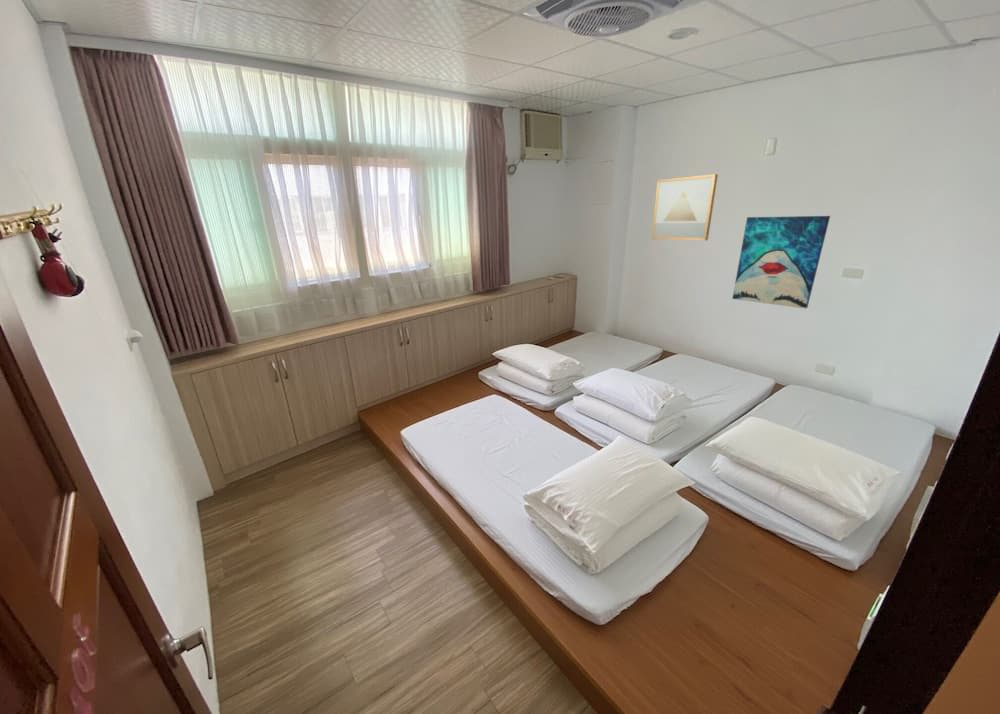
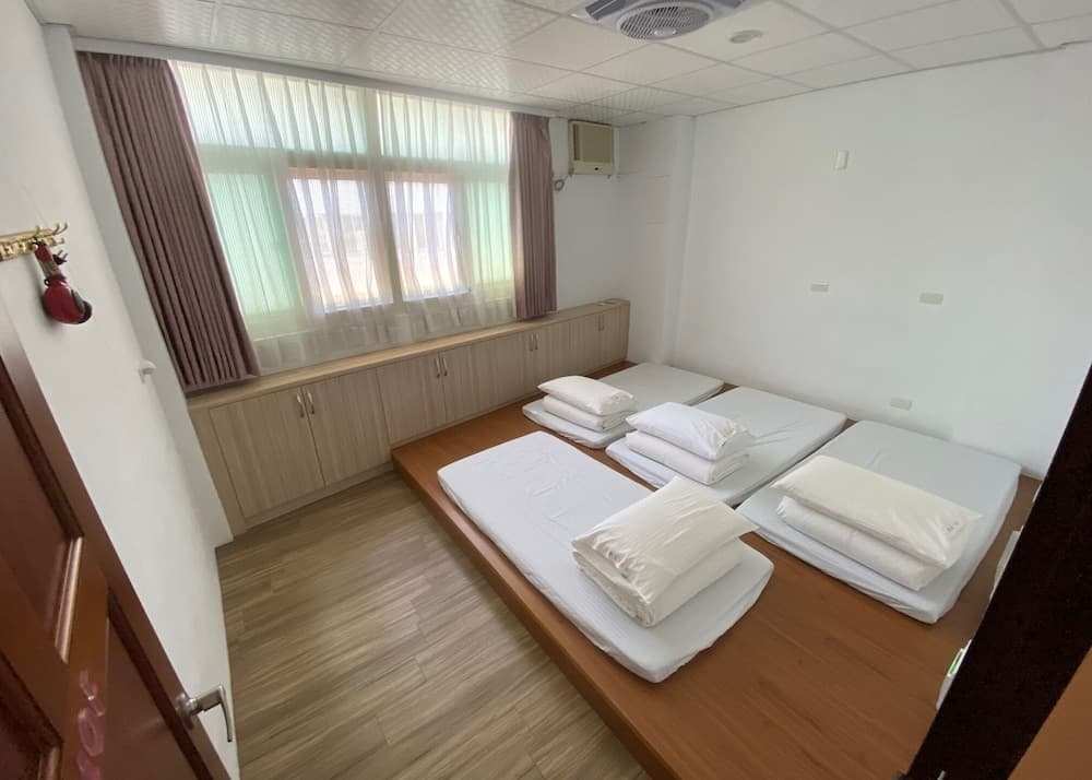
- wall art [731,215,831,310]
- wall art [650,173,719,241]
